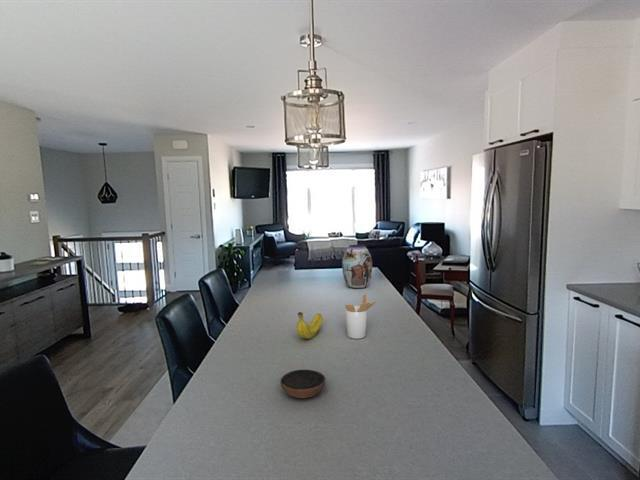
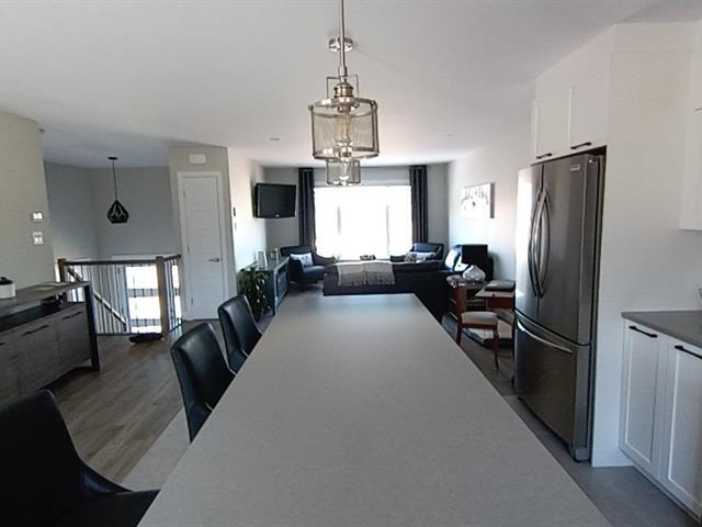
- fruit [296,311,324,340]
- utensil holder [344,293,377,340]
- vase [341,244,373,290]
- bowl [280,369,327,399]
